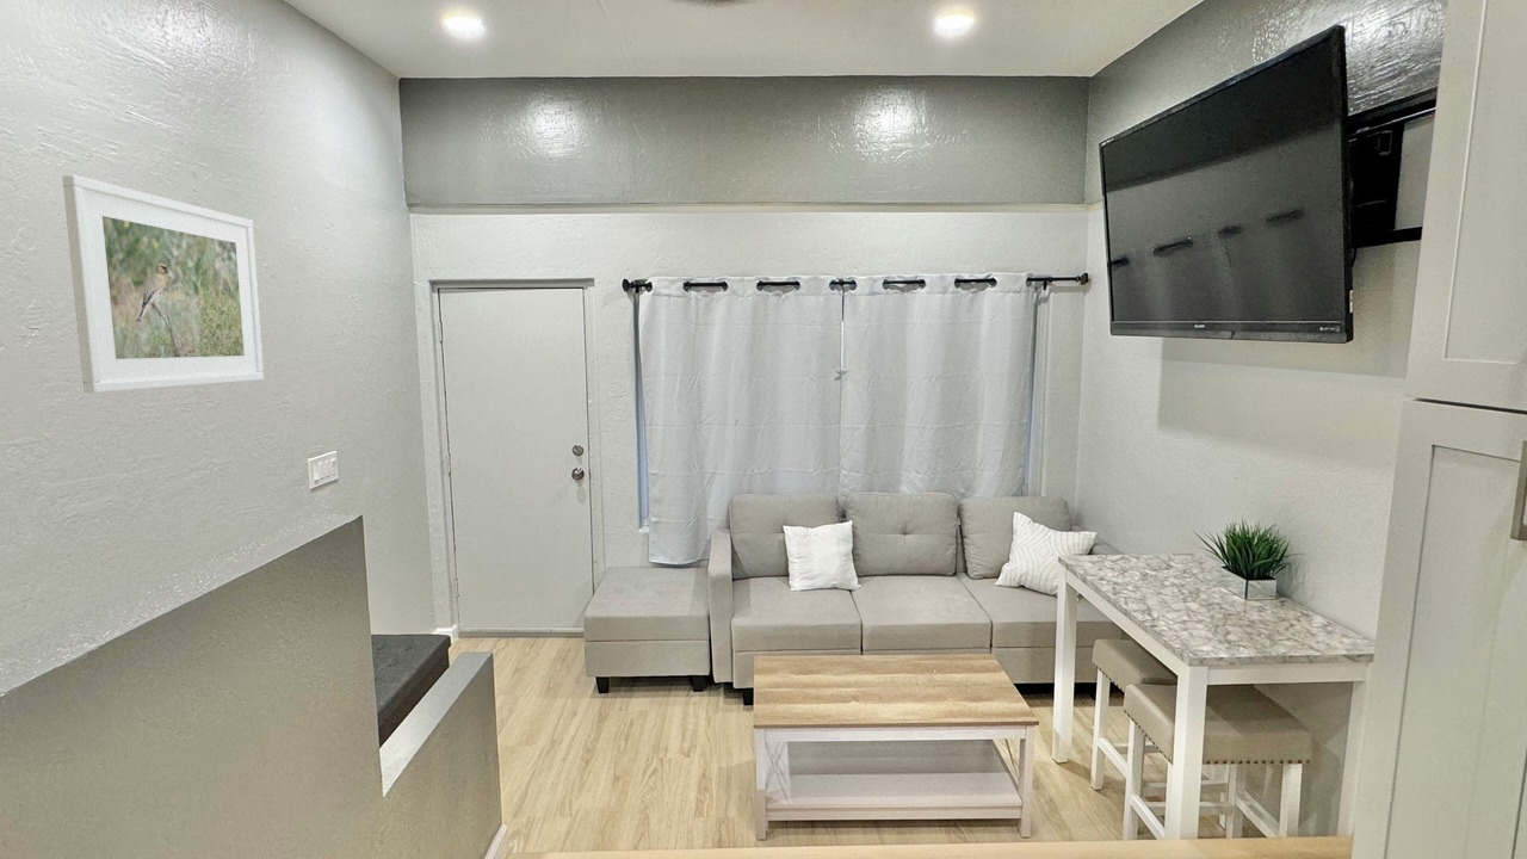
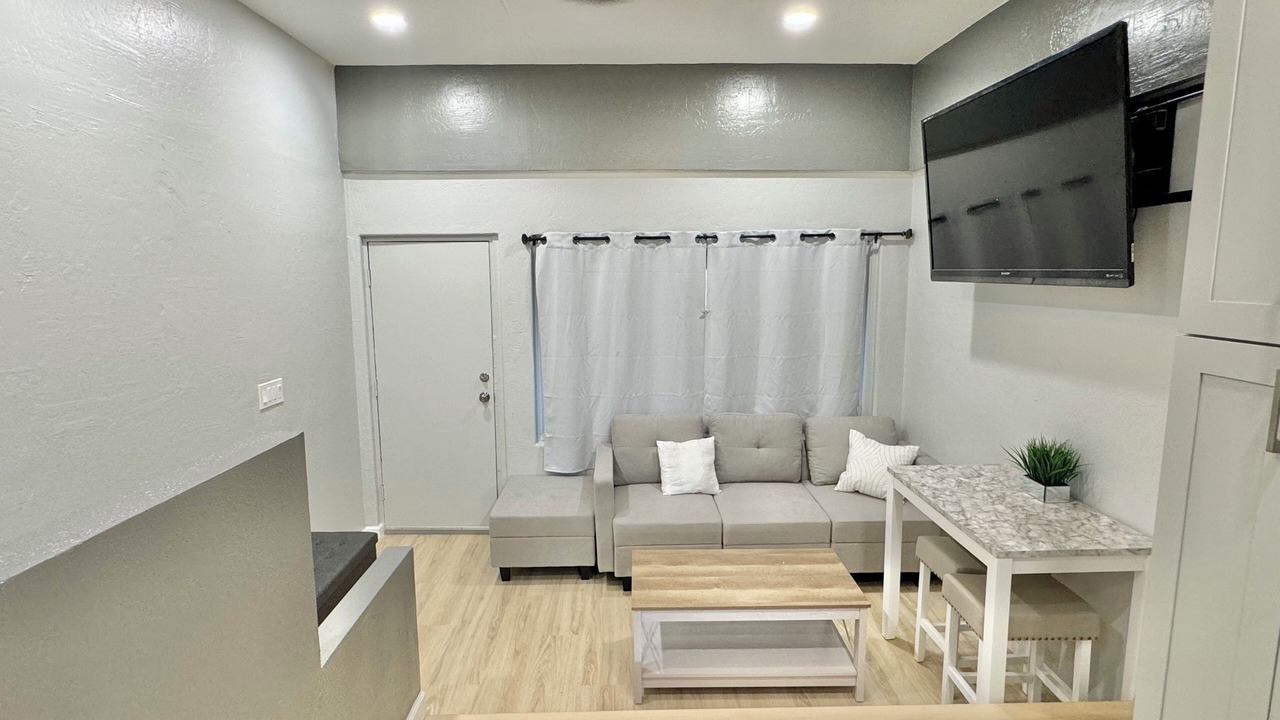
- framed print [61,173,265,394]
